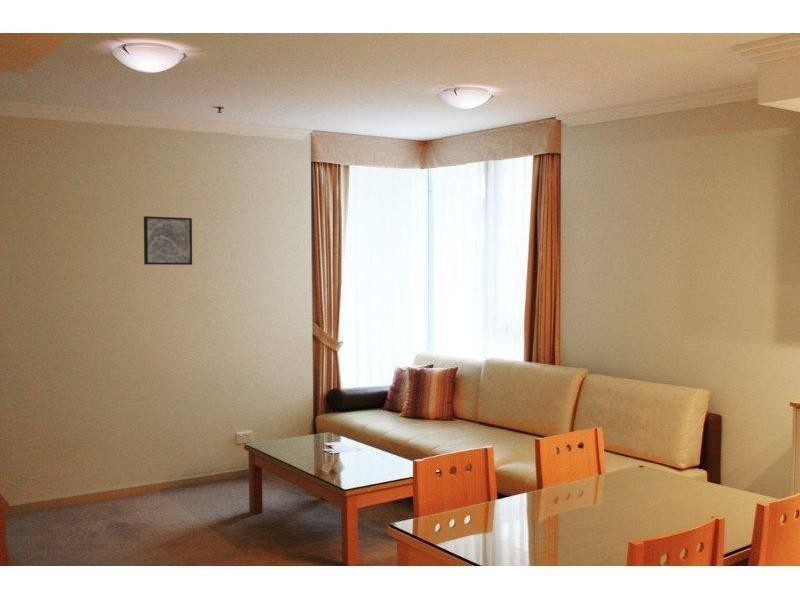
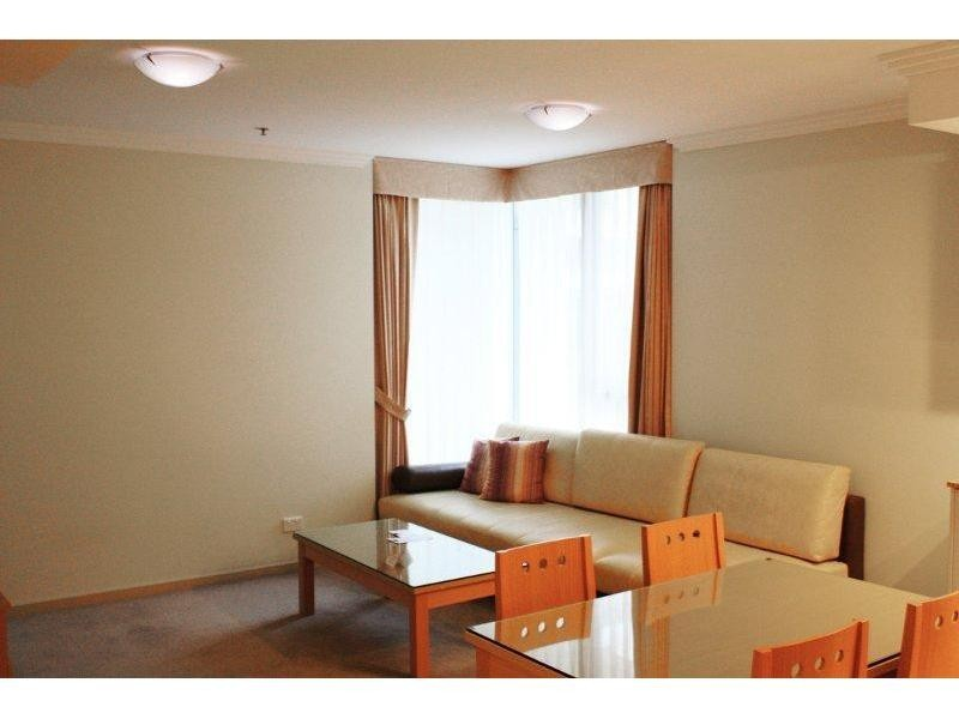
- wall art [143,215,193,266]
